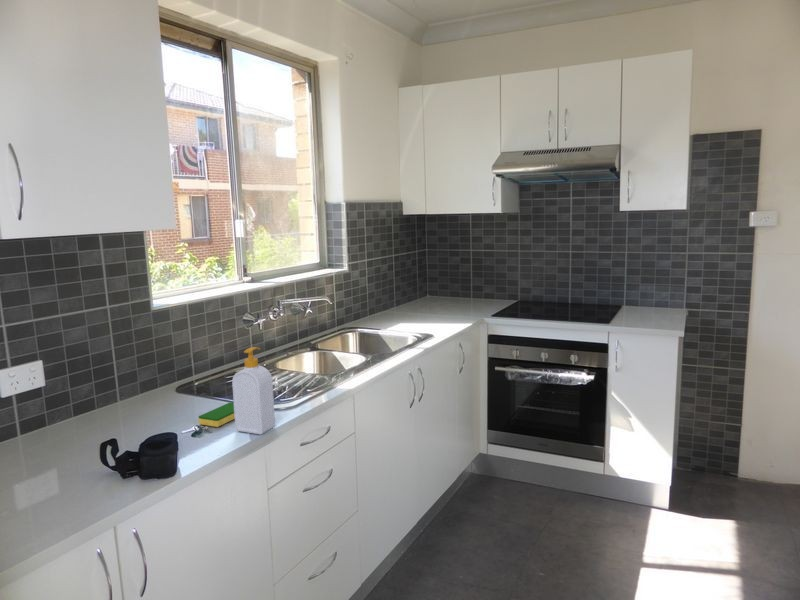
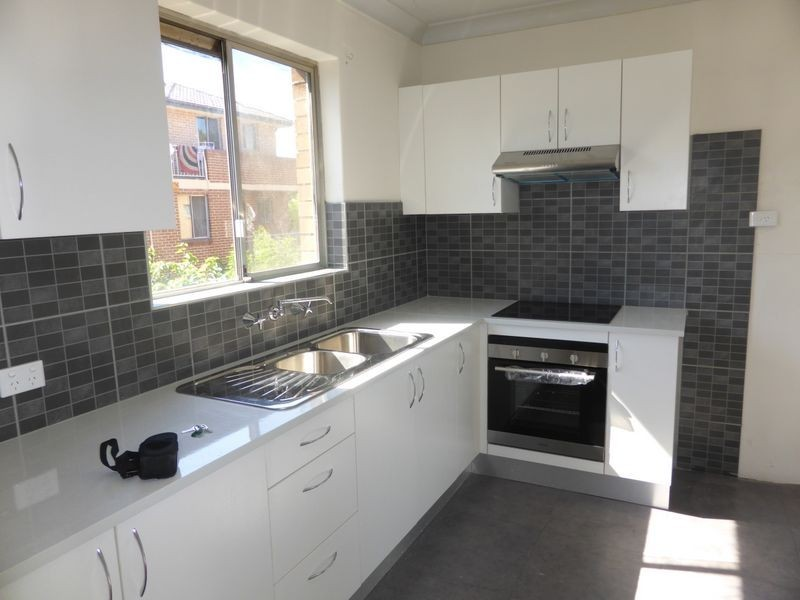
- soap bottle [231,346,276,436]
- dish sponge [198,401,235,428]
